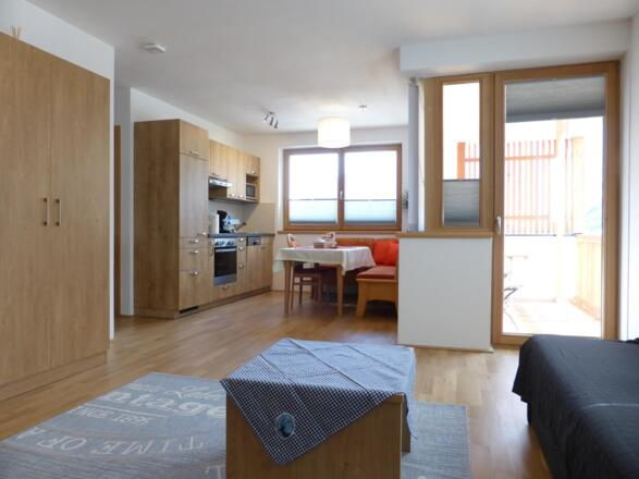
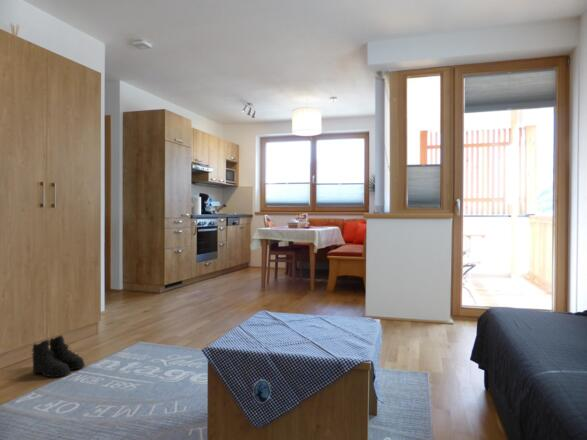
+ boots [31,334,86,379]
